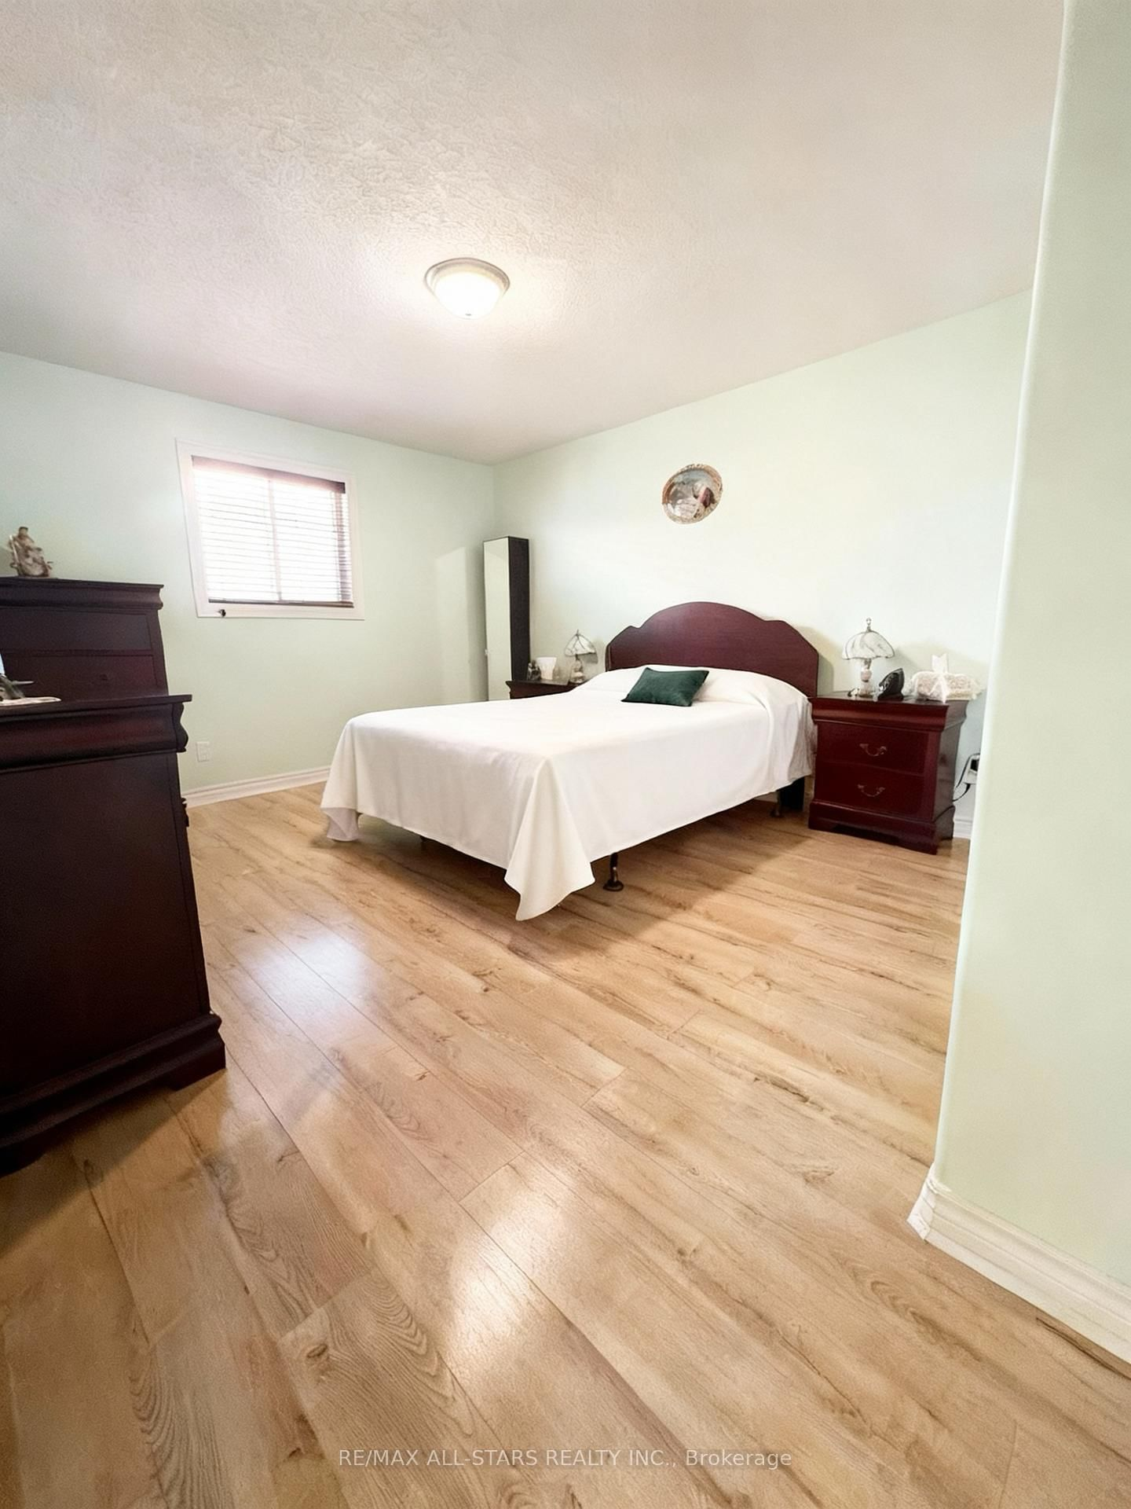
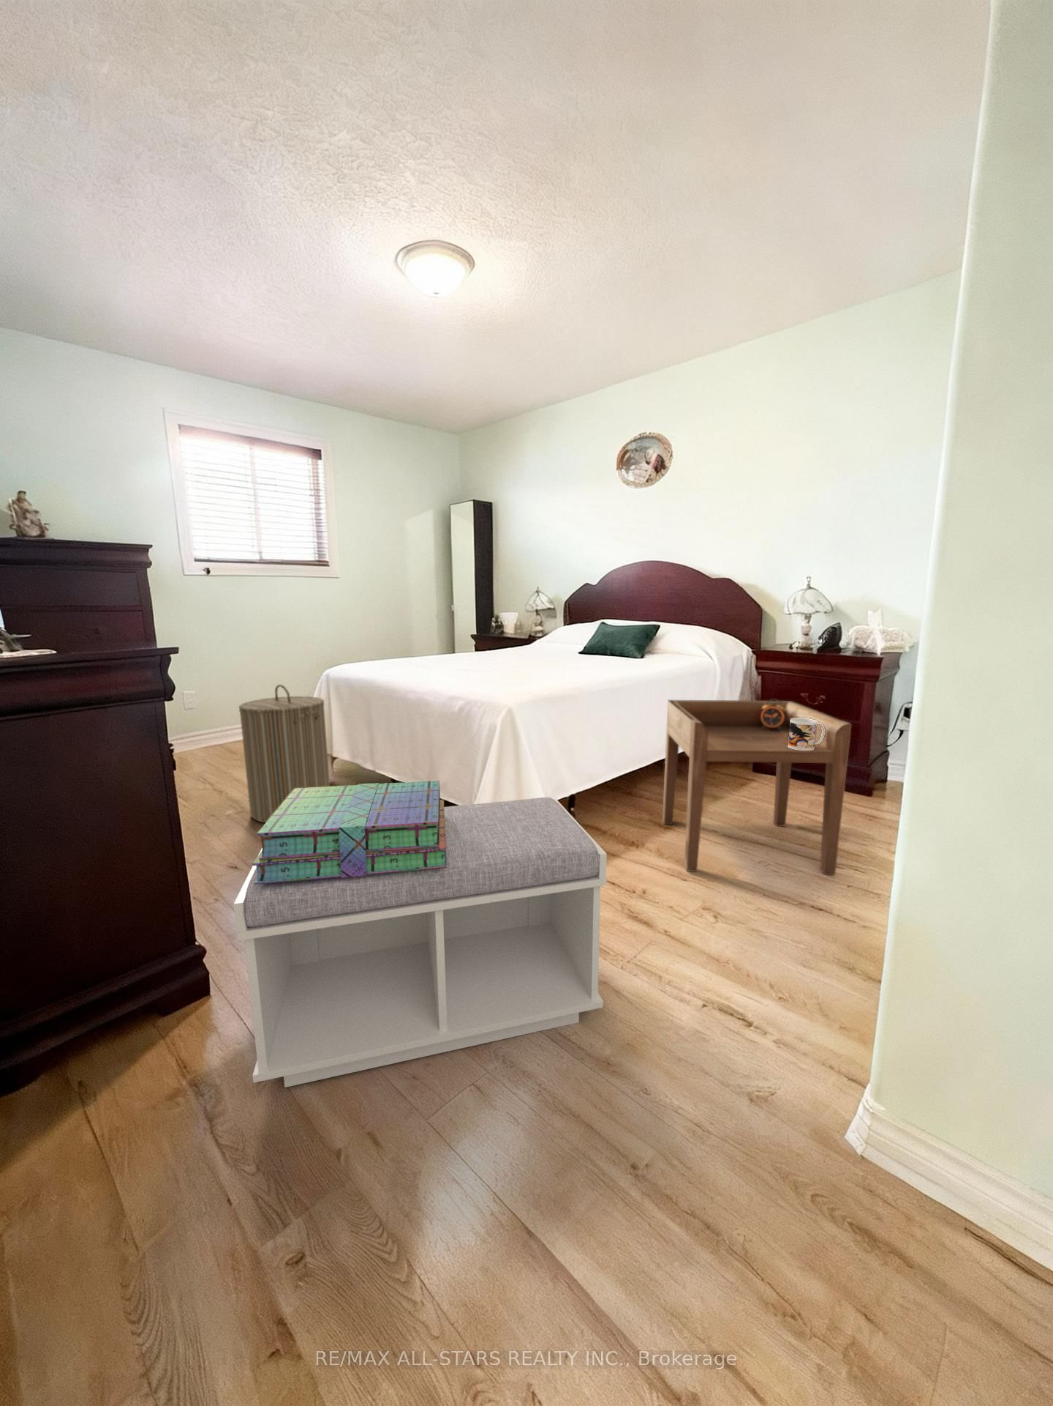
+ side table [661,700,852,876]
+ laundry hamper [239,684,331,823]
+ mug [788,717,825,751]
+ alarm clock [761,699,786,730]
+ stack of books [251,779,447,885]
+ bench [232,797,607,1088]
